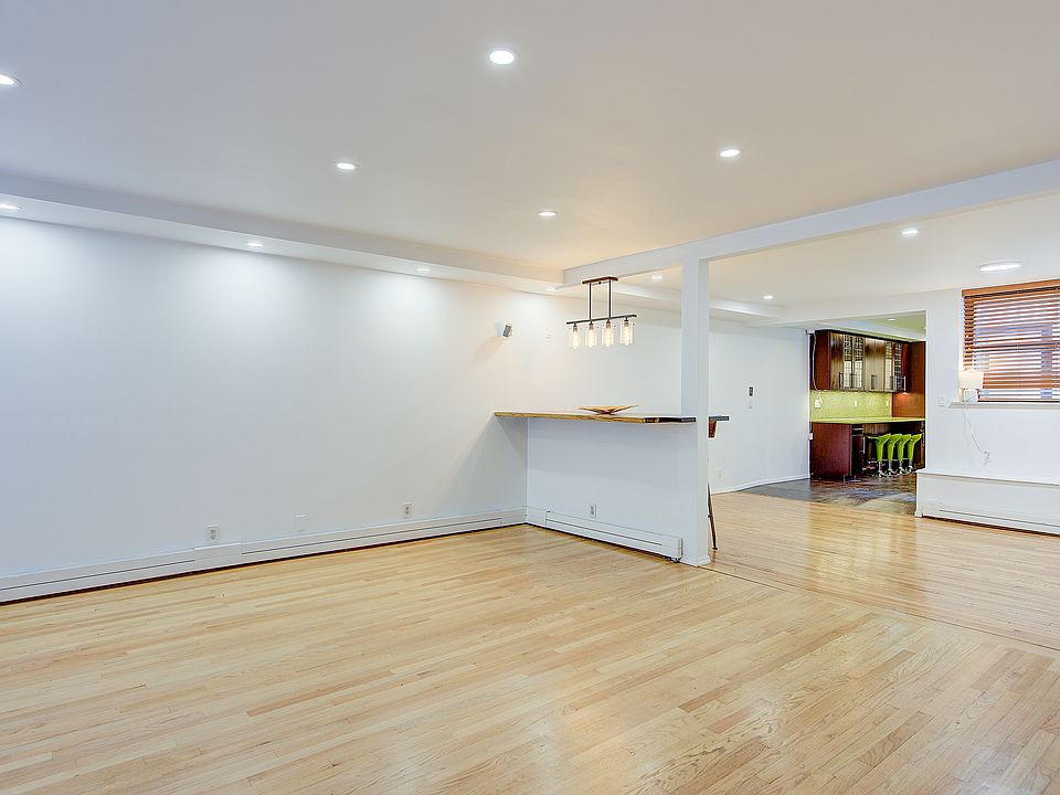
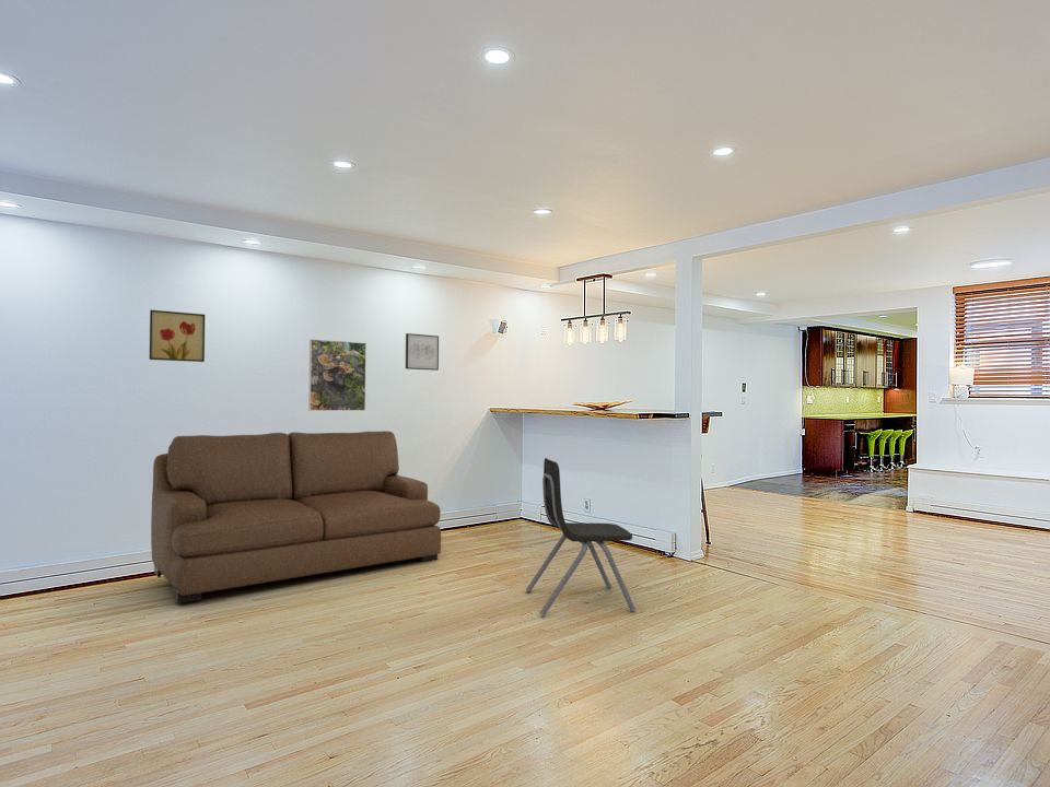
+ wall art [149,309,206,363]
+ dining chair [525,457,637,618]
+ sofa [150,430,442,604]
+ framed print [307,338,368,412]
+ wall art [405,332,440,372]
